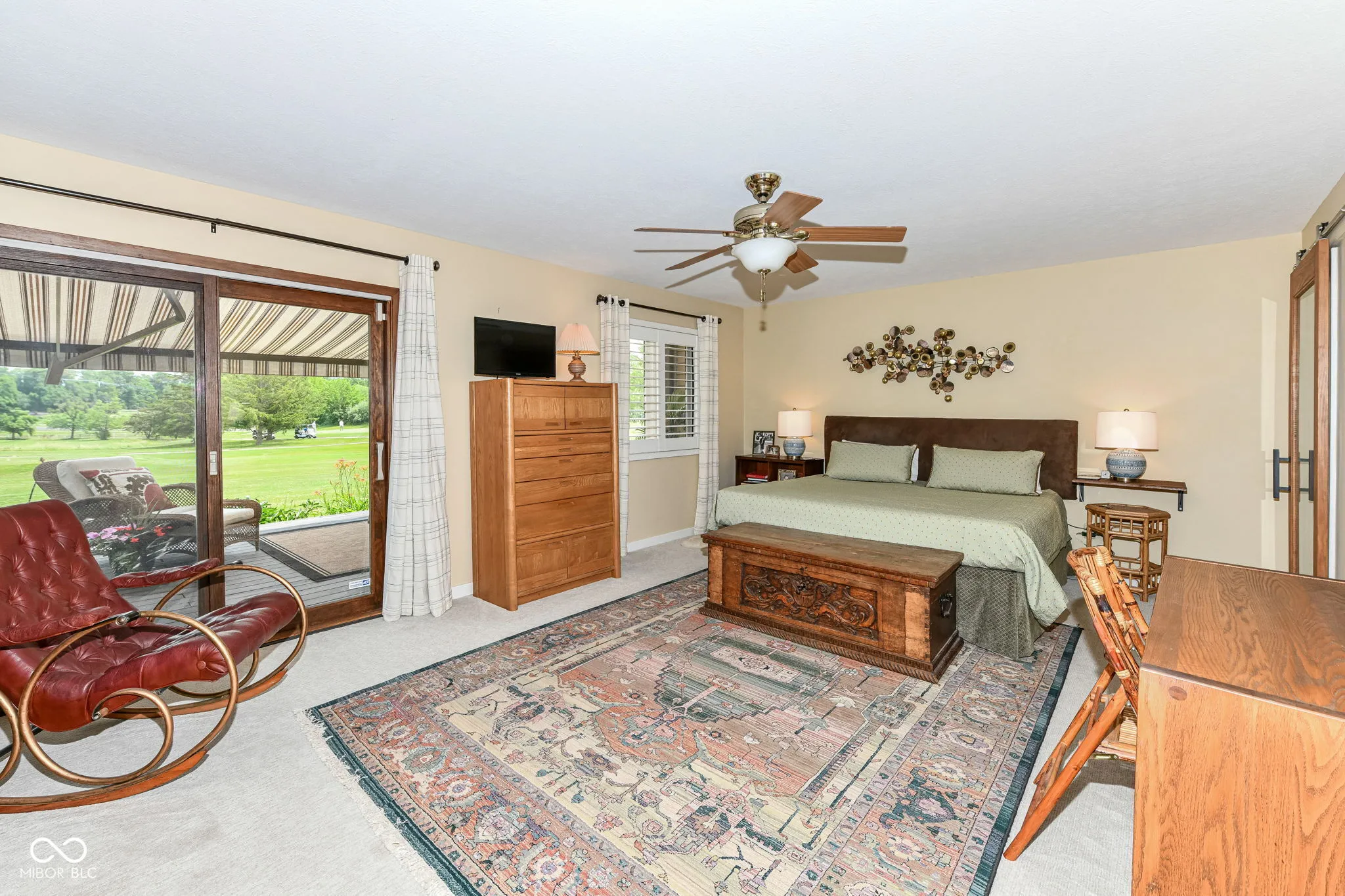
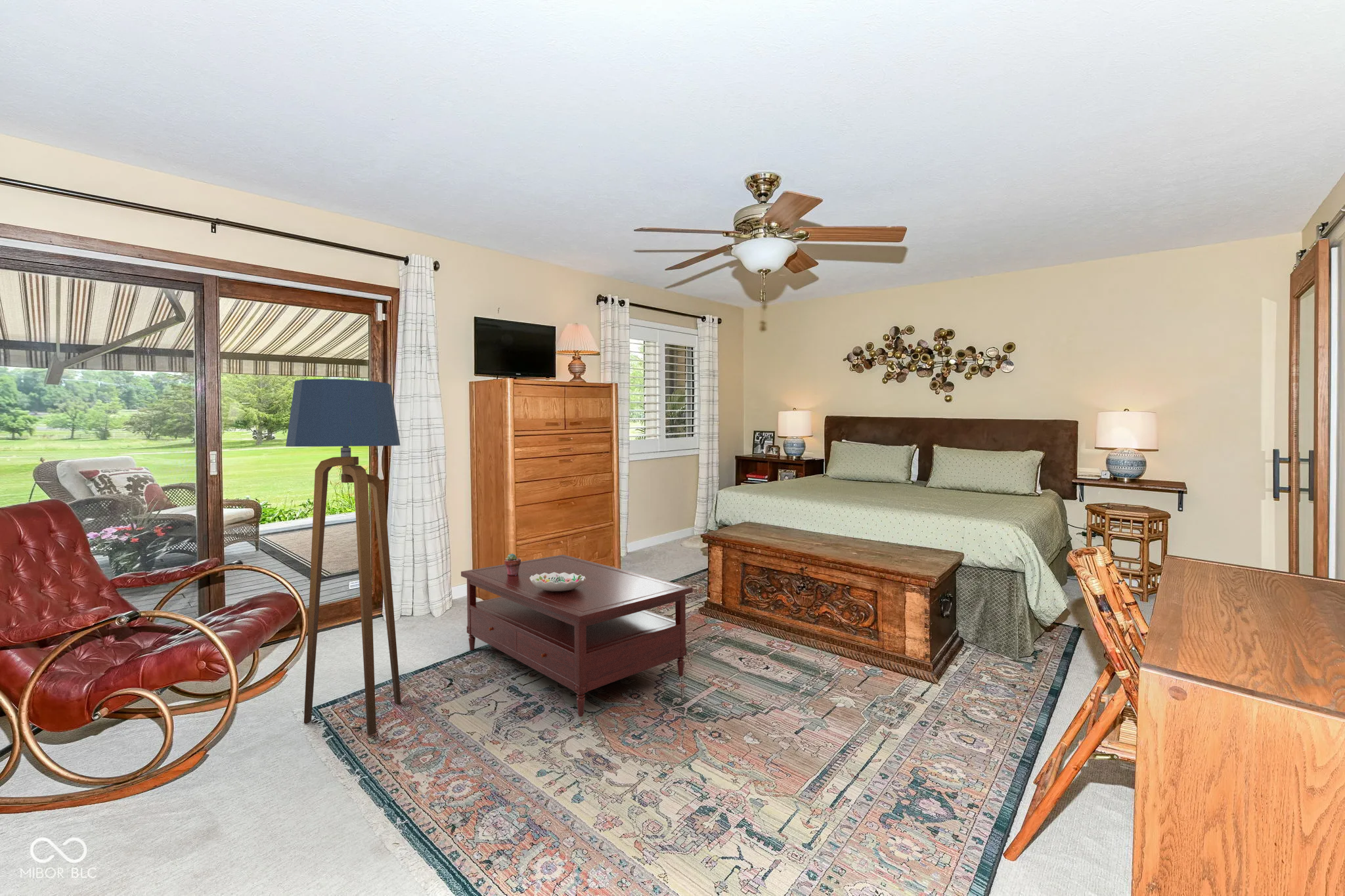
+ floor lamp [285,378,402,736]
+ potted succulent [504,553,521,576]
+ decorative bowl [529,572,586,591]
+ coffee table [460,554,694,717]
